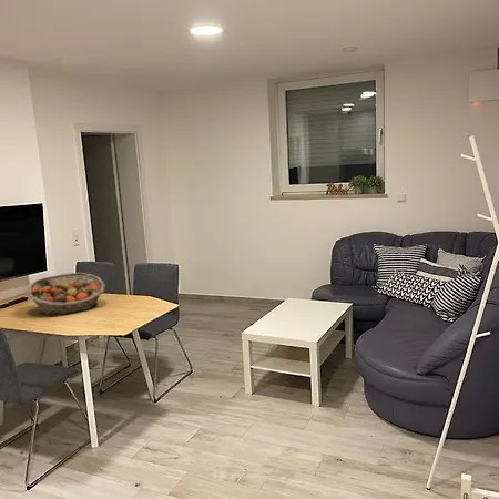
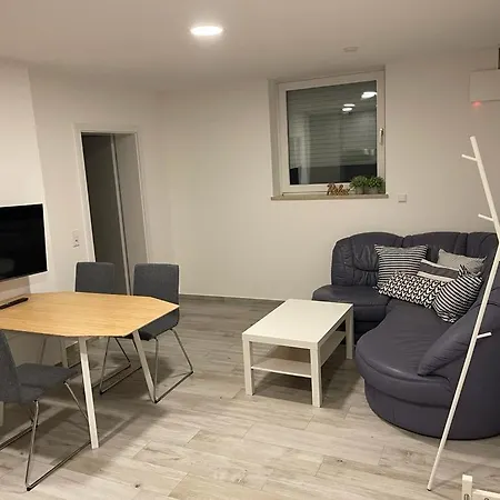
- fruit basket [27,272,106,316]
